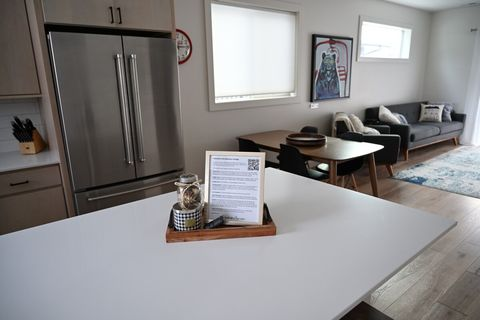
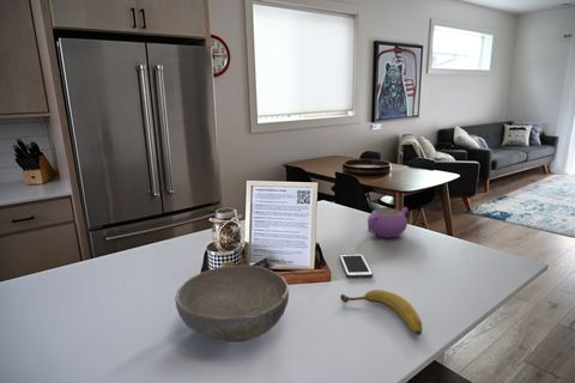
+ teapot [367,206,410,239]
+ bowl [174,263,290,344]
+ fruit [339,288,423,336]
+ cell phone [338,253,374,279]
